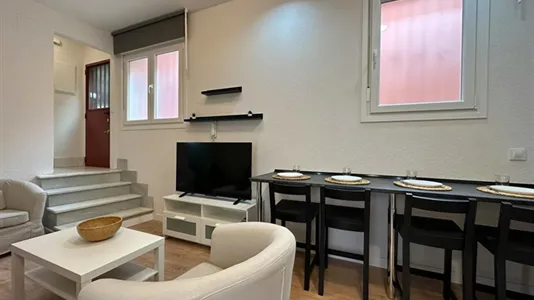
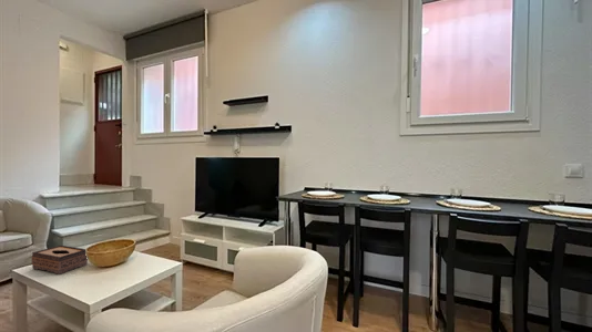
+ tissue box [31,245,89,276]
